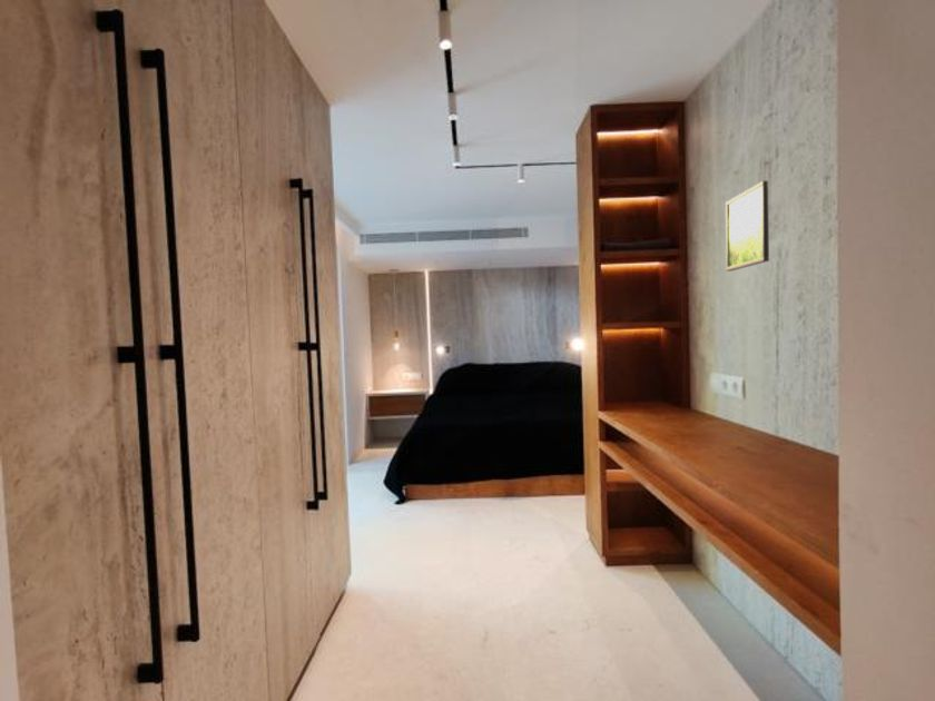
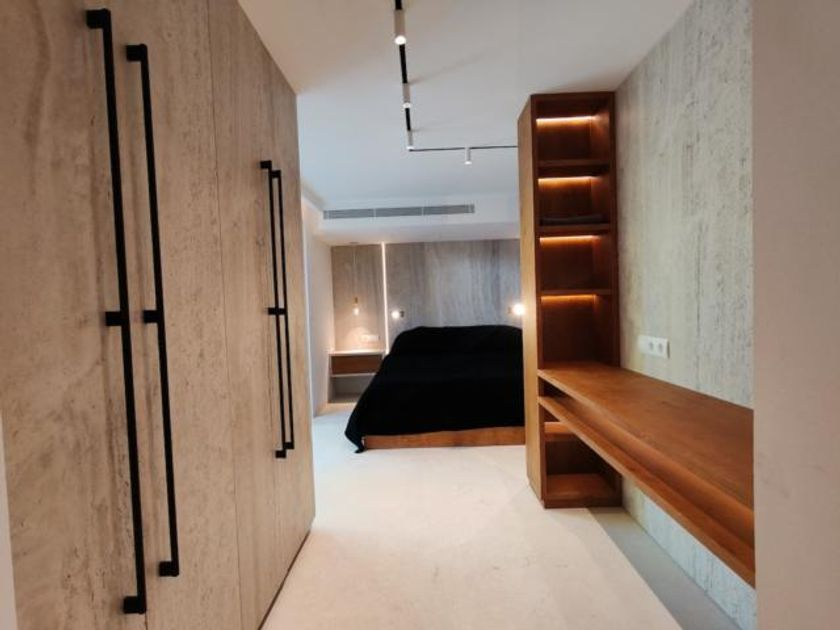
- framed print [725,179,770,273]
